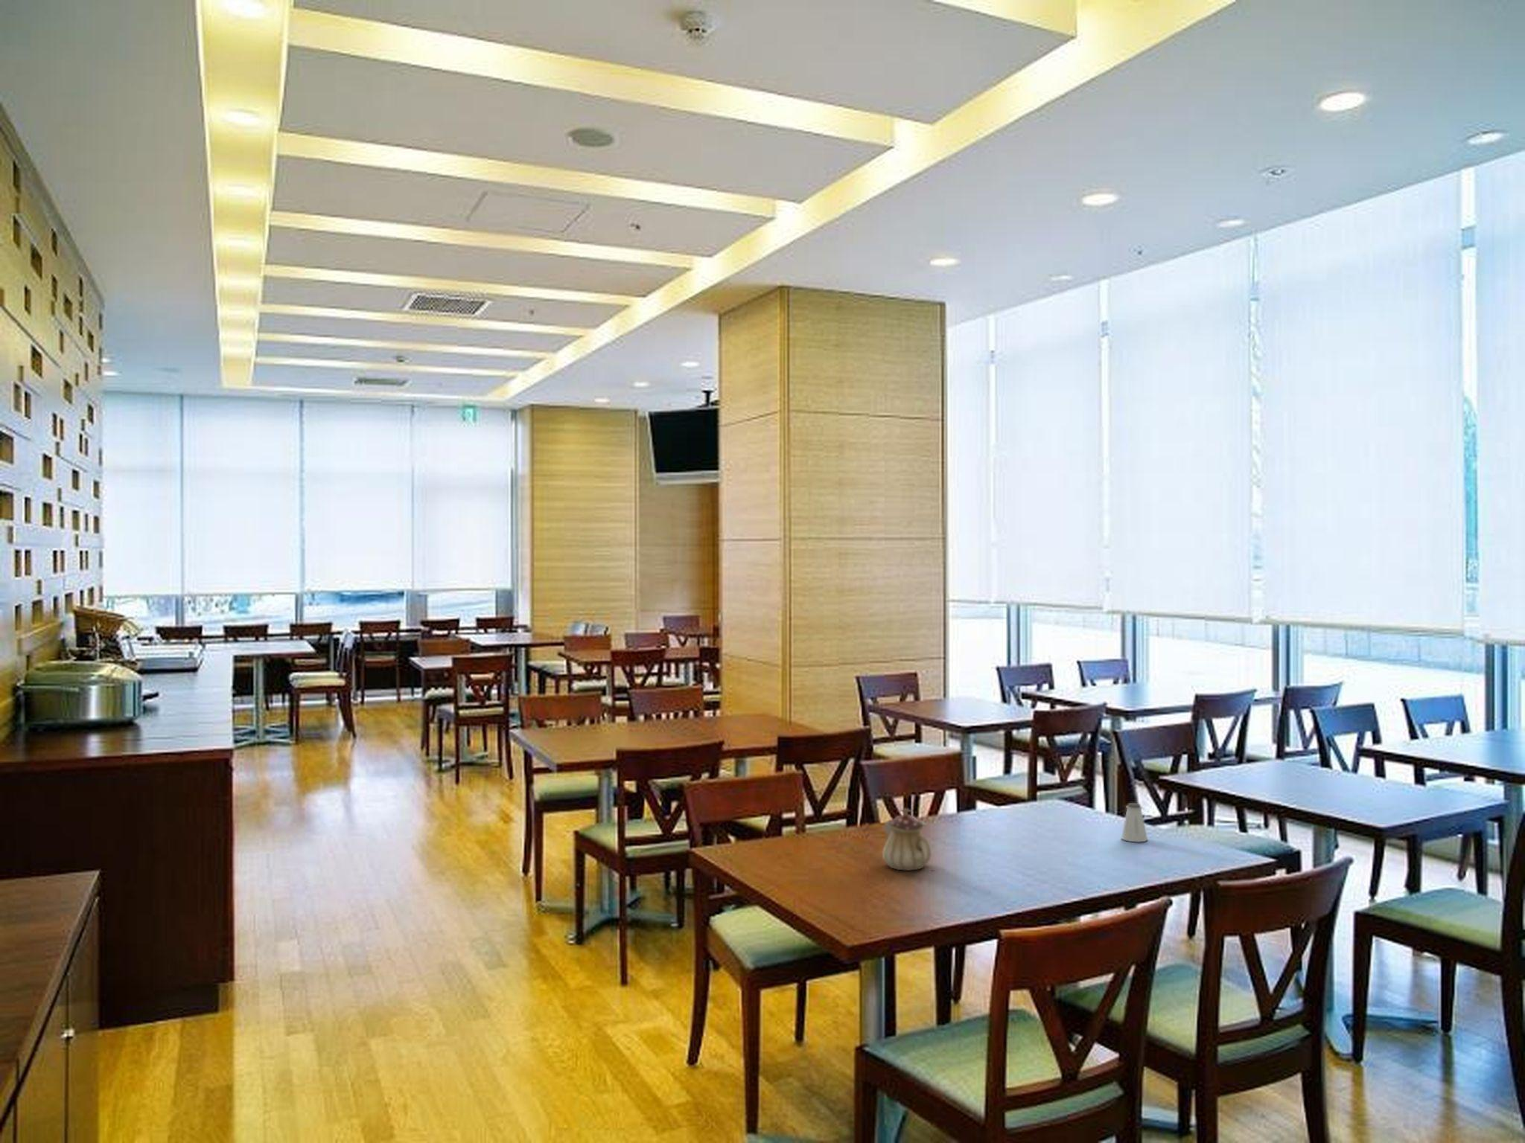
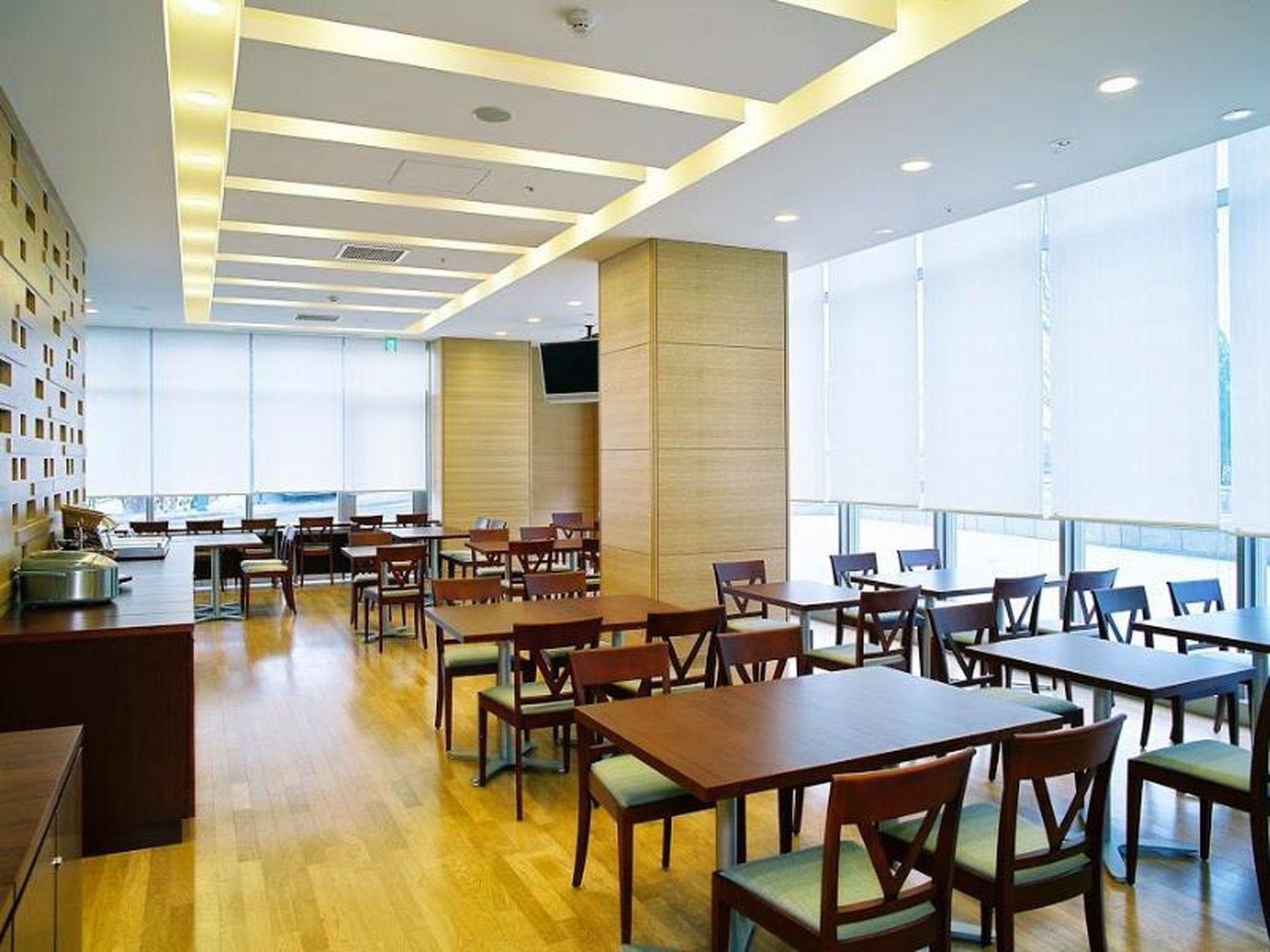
- teapot [881,807,932,872]
- saltshaker [1120,802,1148,843]
